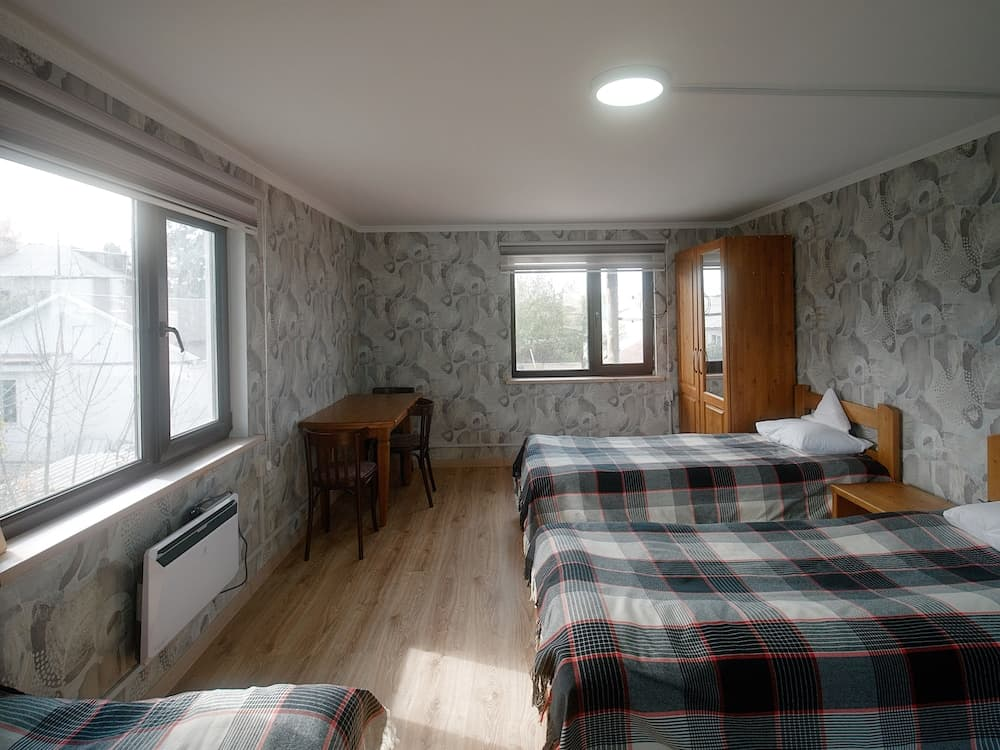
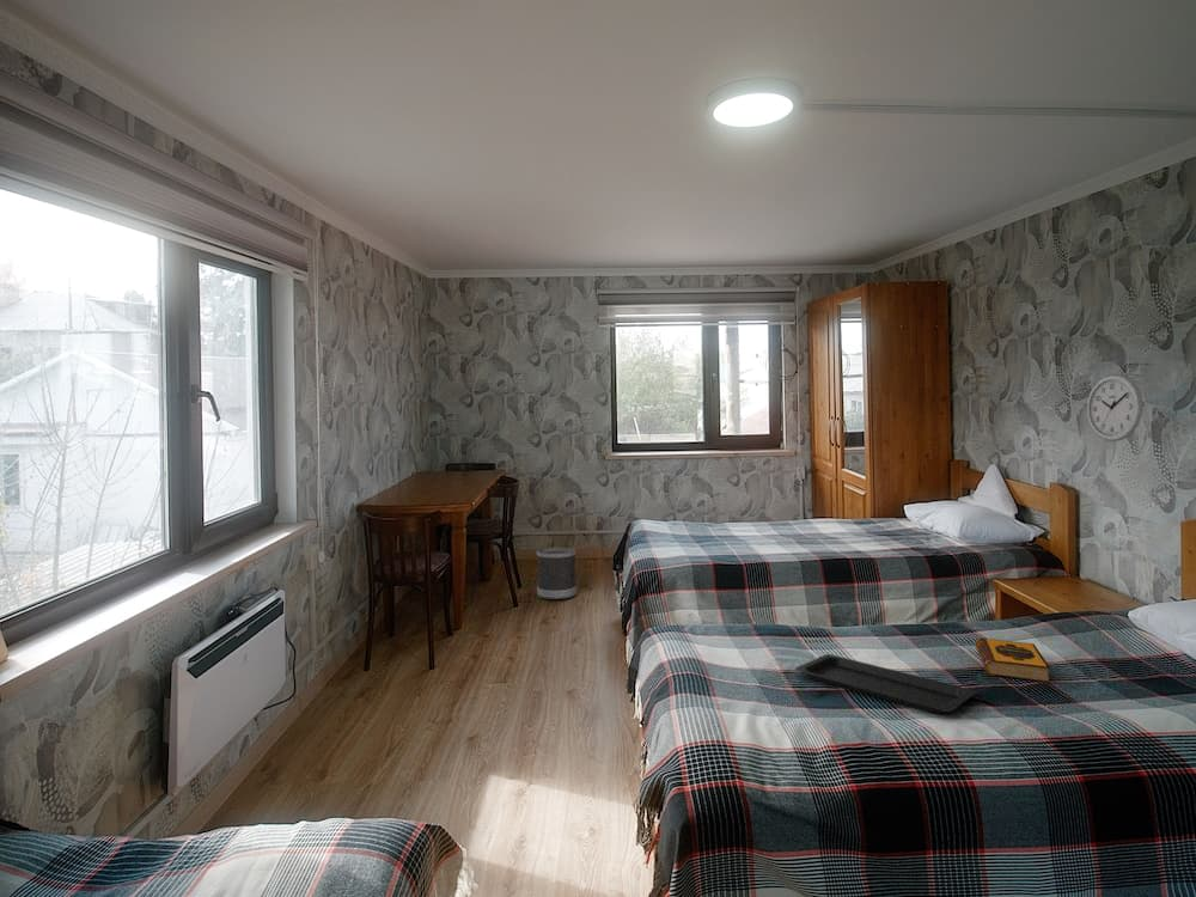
+ hardback book [975,636,1051,684]
+ wall clock [1086,373,1143,443]
+ serving tray [794,653,977,715]
+ wastebasket [536,545,578,600]
